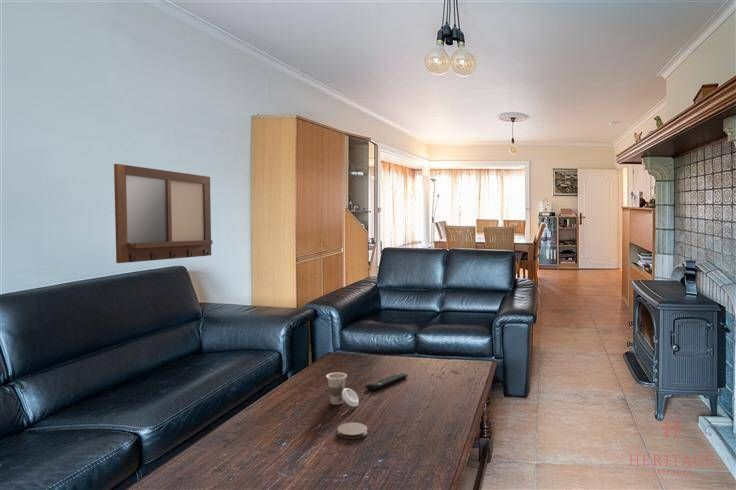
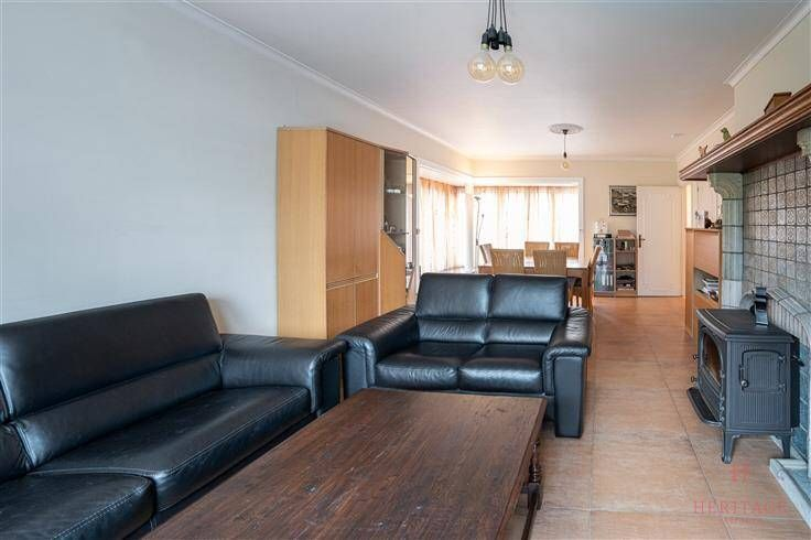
- coaster [337,422,368,440]
- remote control [364,372,409,392]
- cup [325,372,360,408]
- writing board [113,163,213,264]
